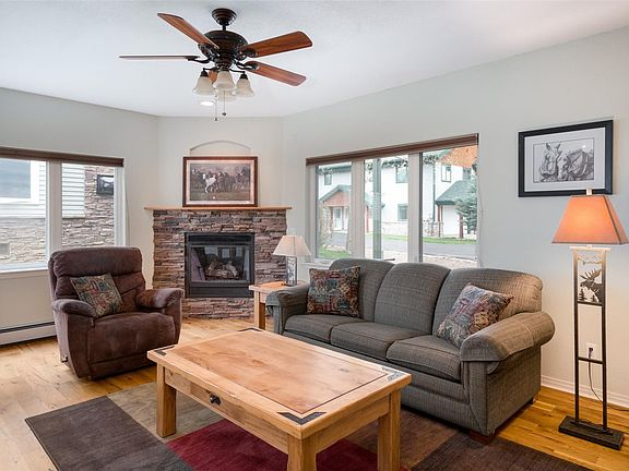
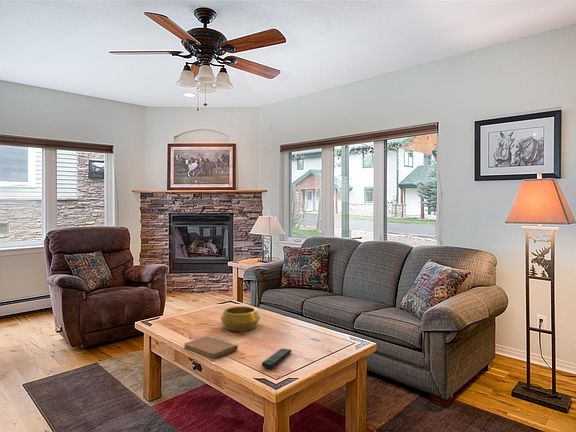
+ decorative bowl [220,305,261,332]
+ remote control [261,347,293,370]
+ notebook [183,335,239,360]
